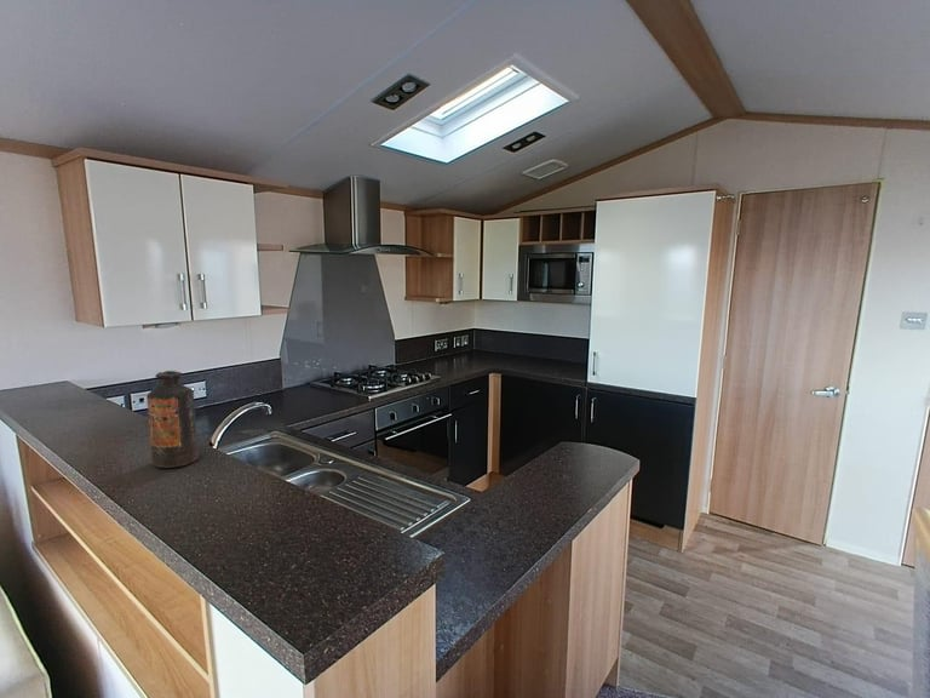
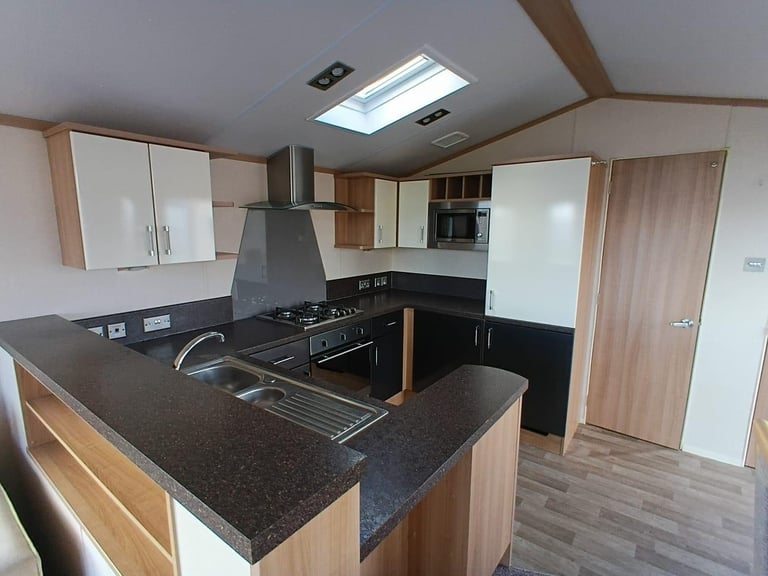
- bottle [145,370,200,469]
